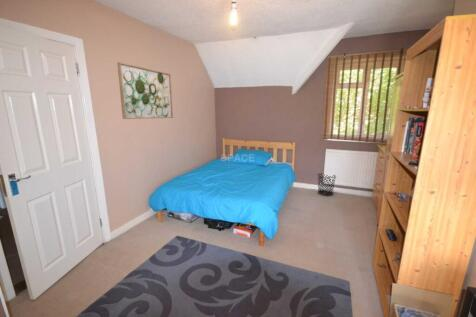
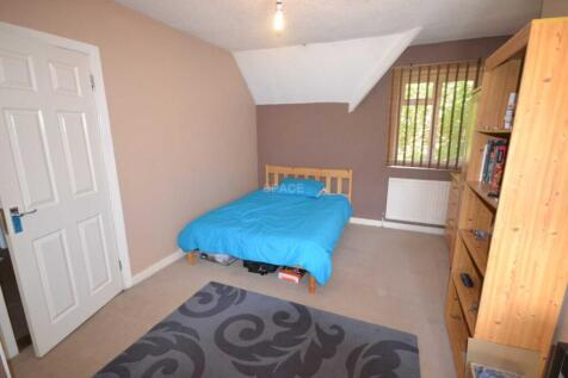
- wall art [116,61,174,120]
- waste bin [316,172,337,197]
